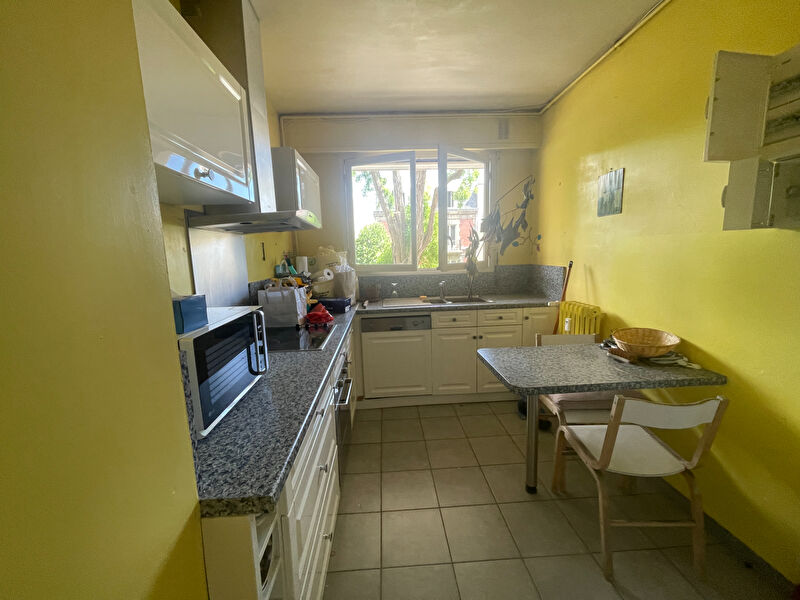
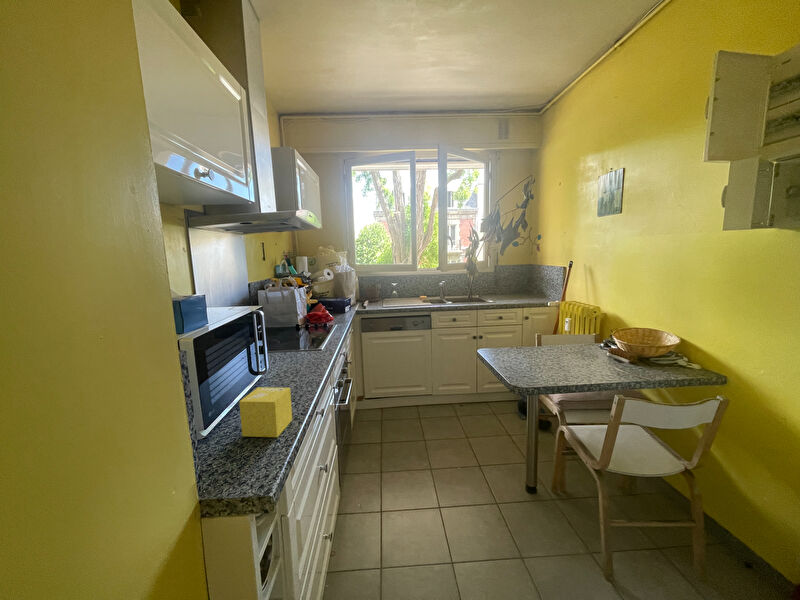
+ sponge [238,386,293,438]
